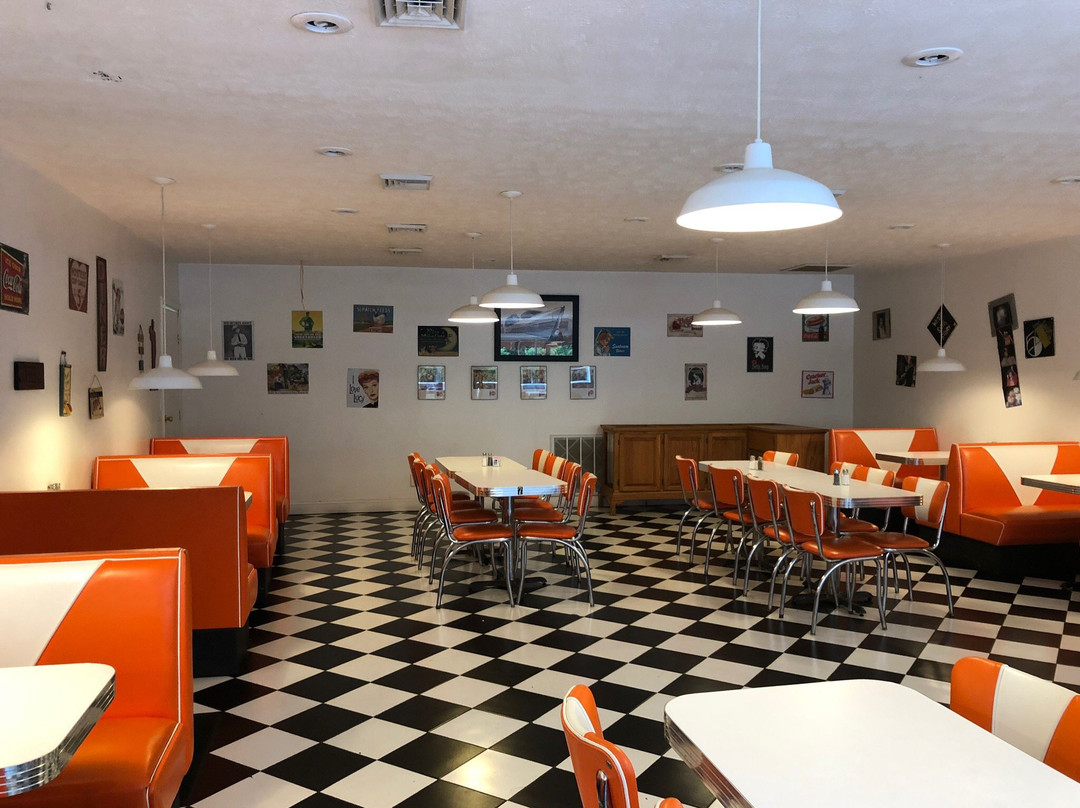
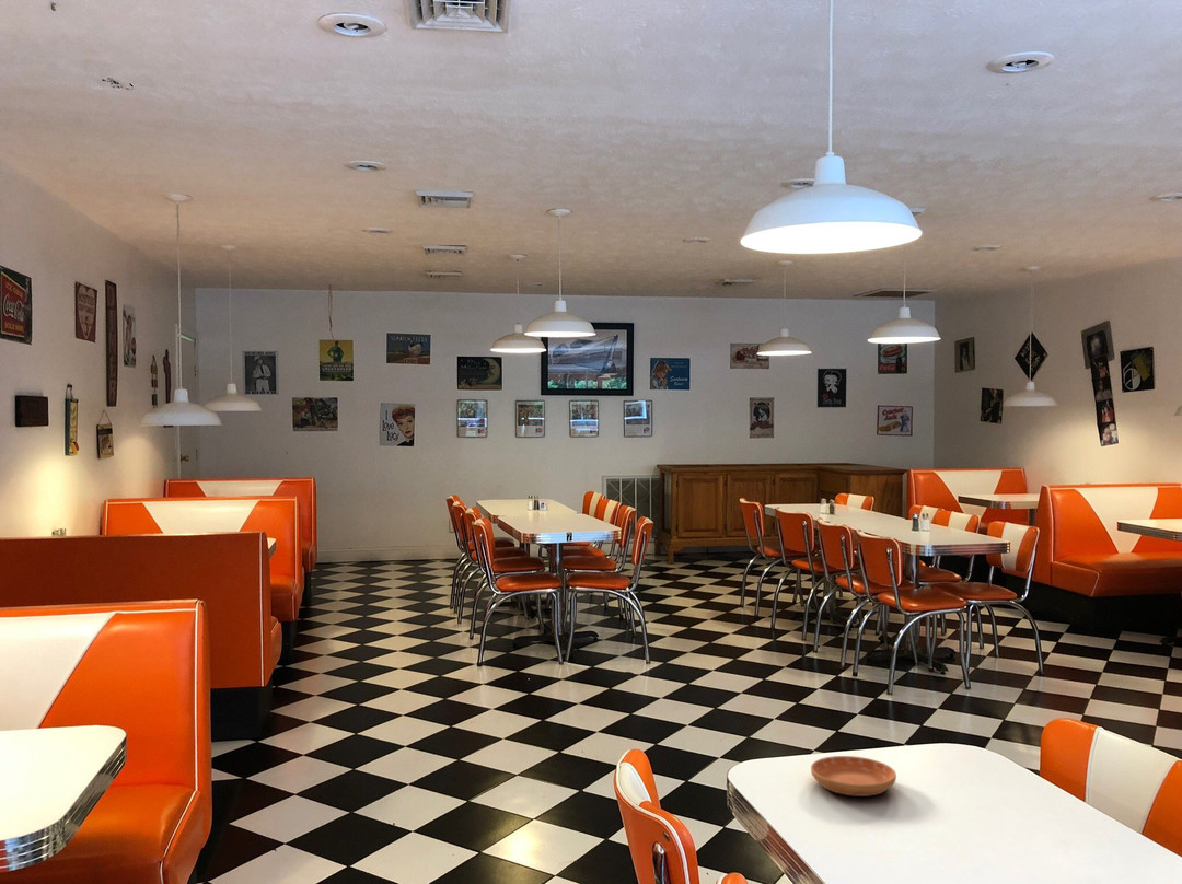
+ saucer [810,755,897,798]
